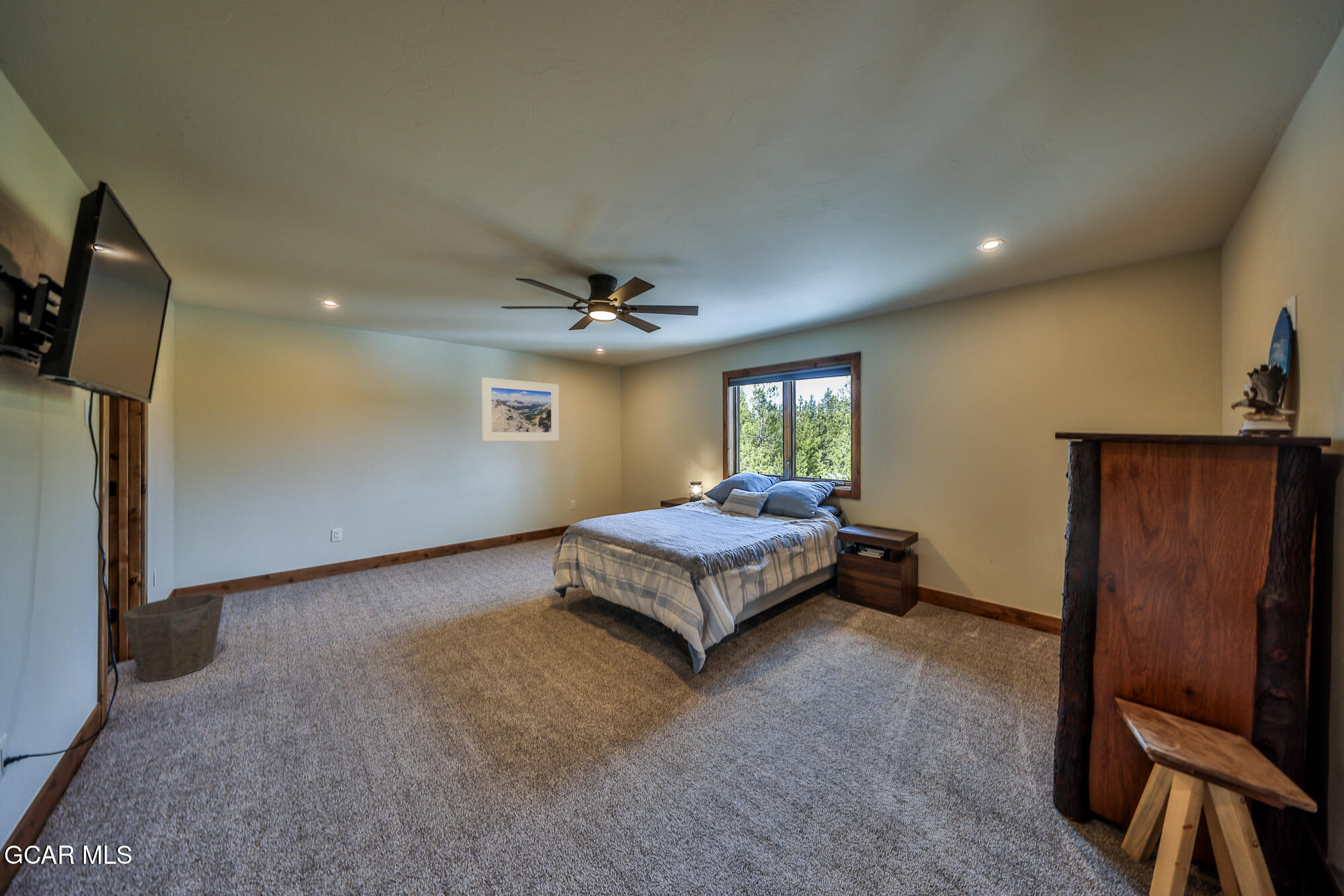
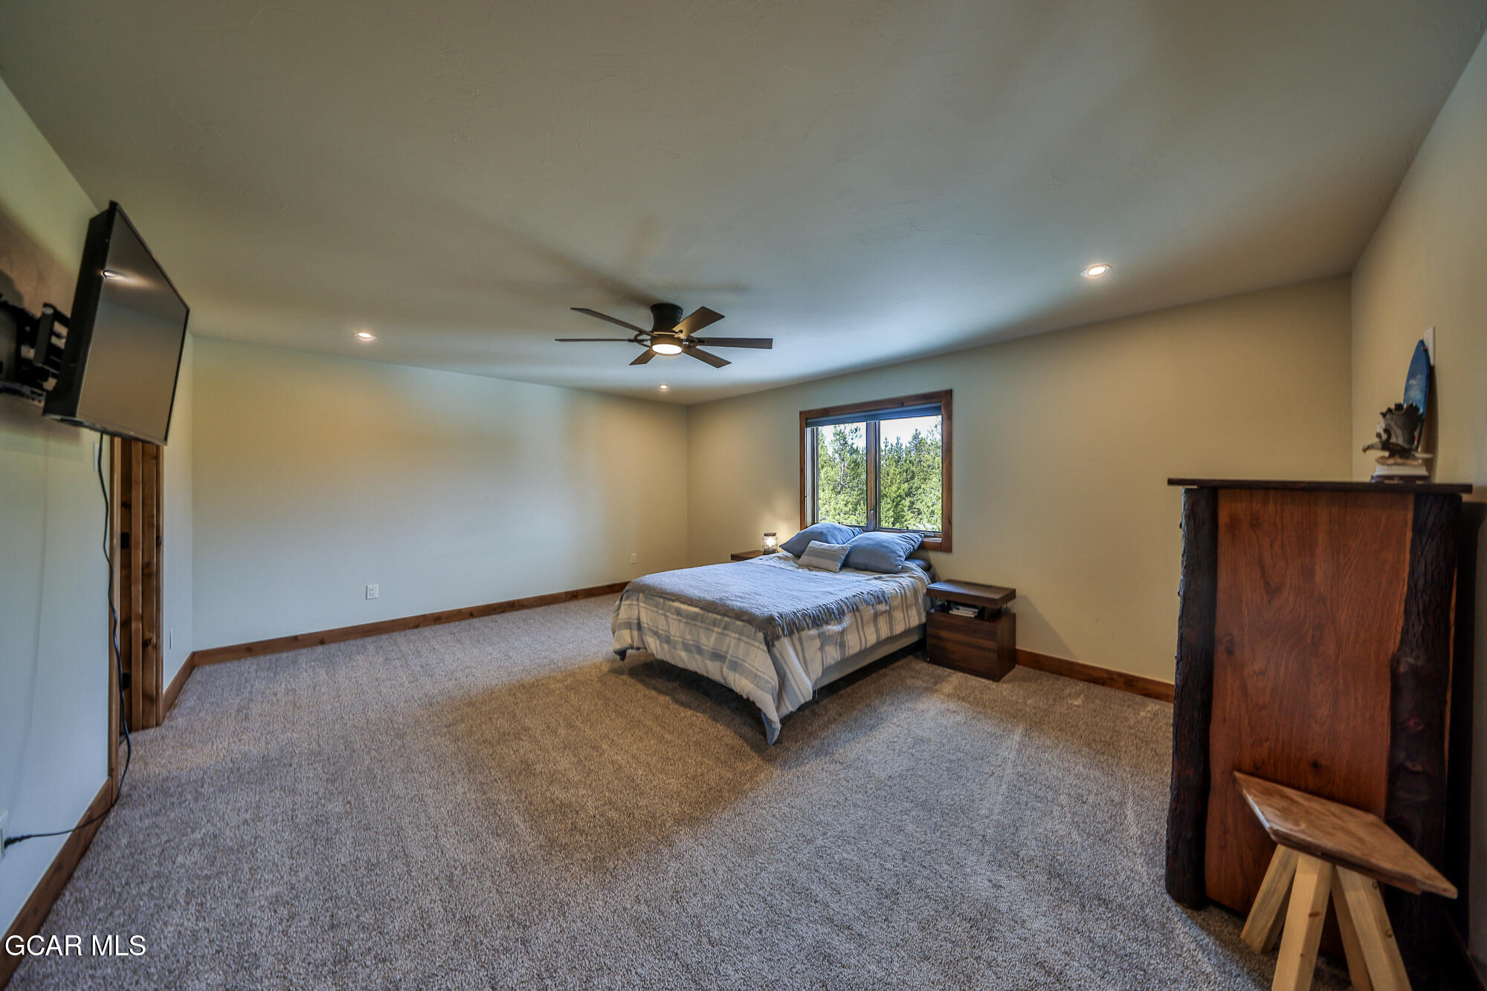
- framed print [481,377,560,442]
- waste bin [122,592,225,683]
